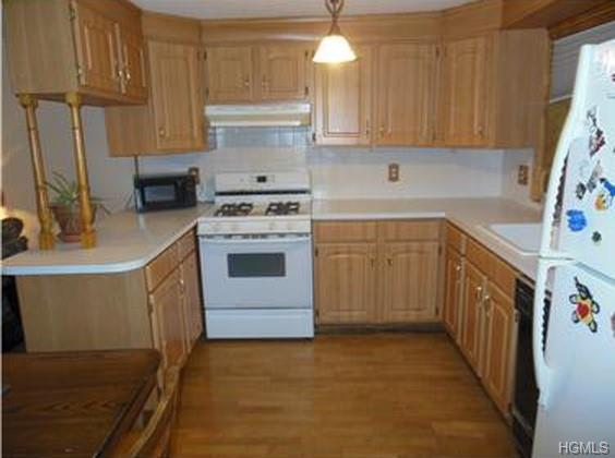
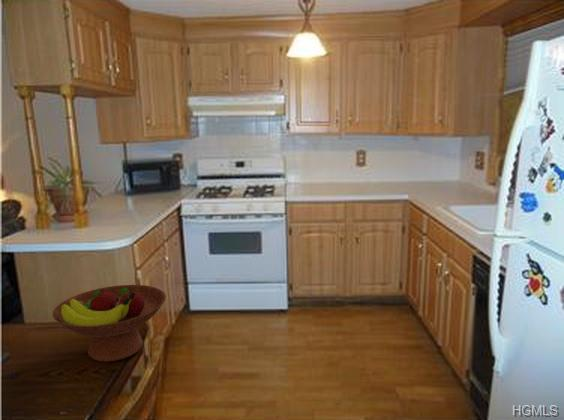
+ fruit bowl [52,284,167,363]
